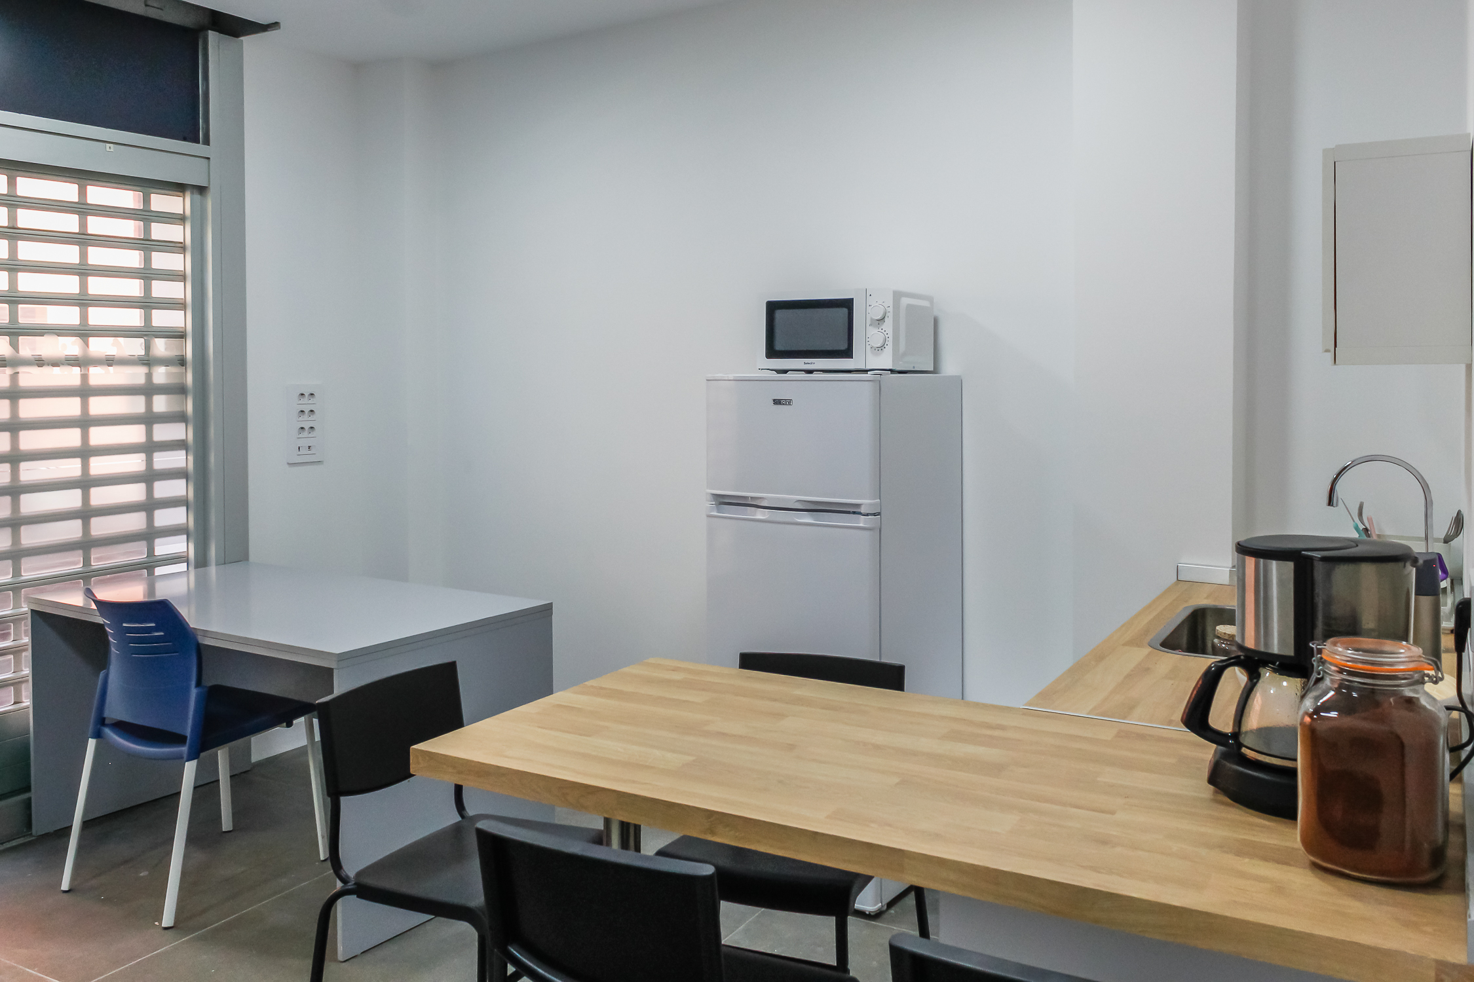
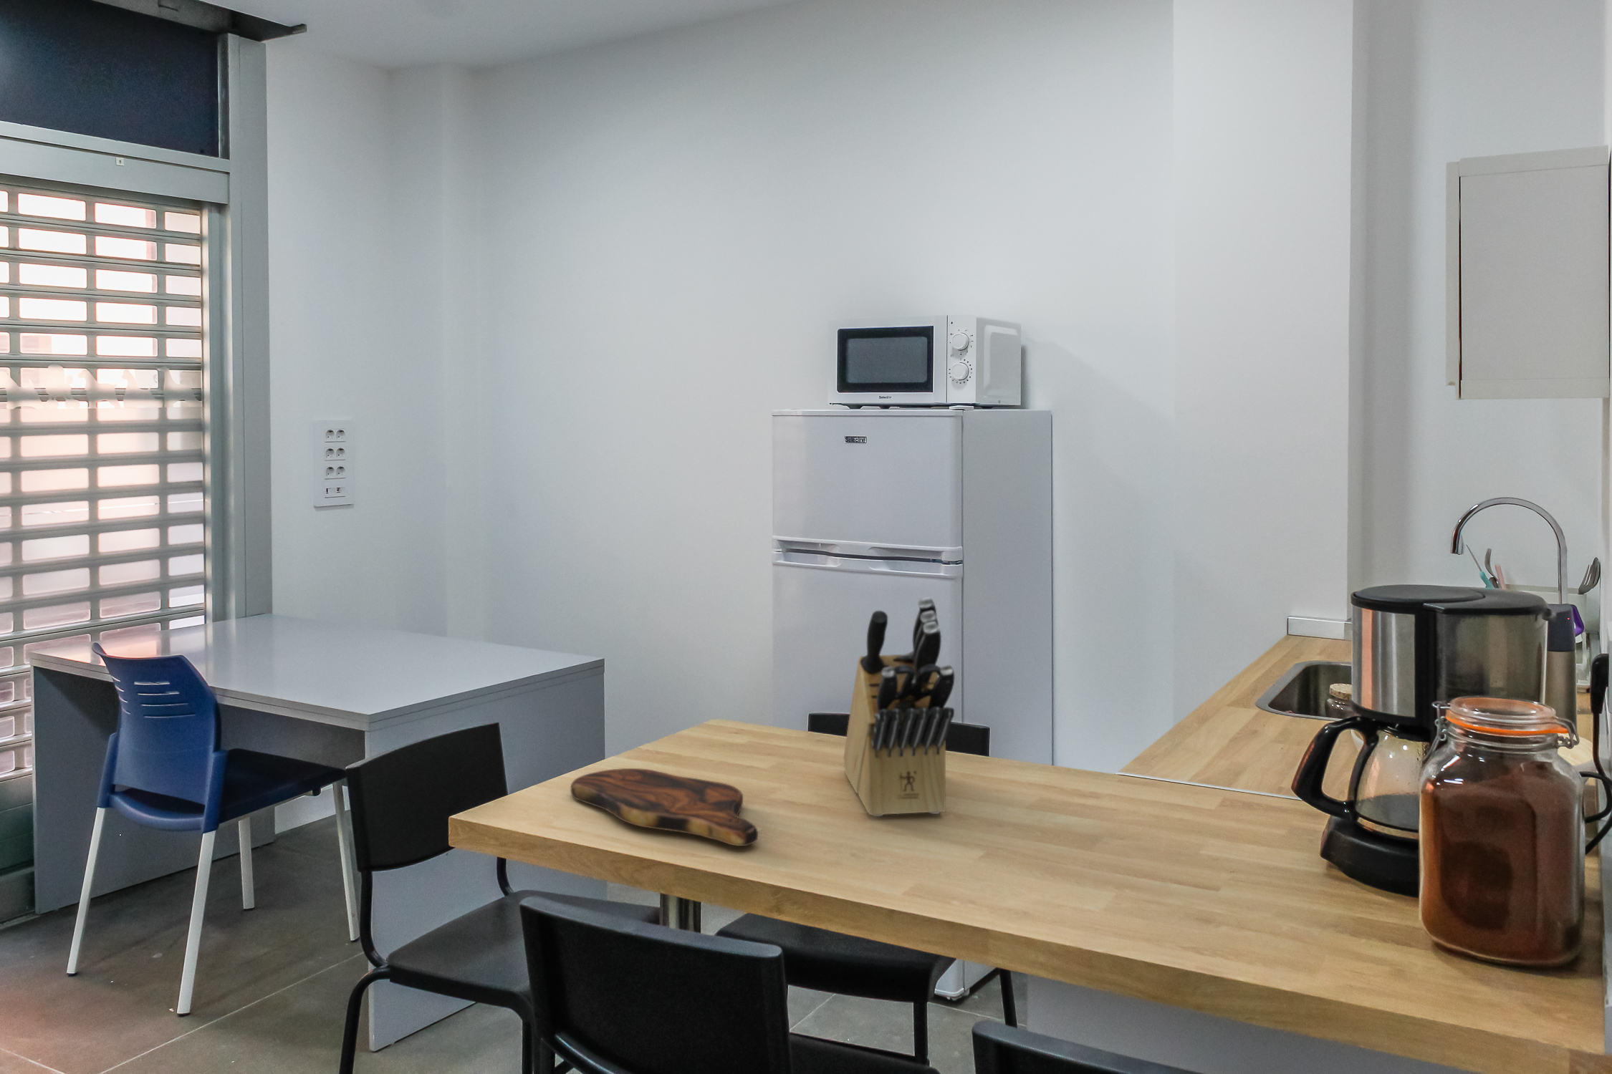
+ cutting board [570,767,759,847]
+ knife block [842,597,956,817]
